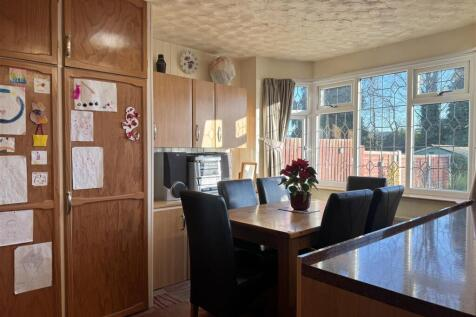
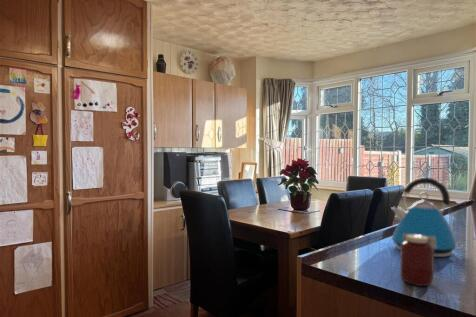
+ jar [399,234,437,287]
+ kettle [391,177,463,258]
